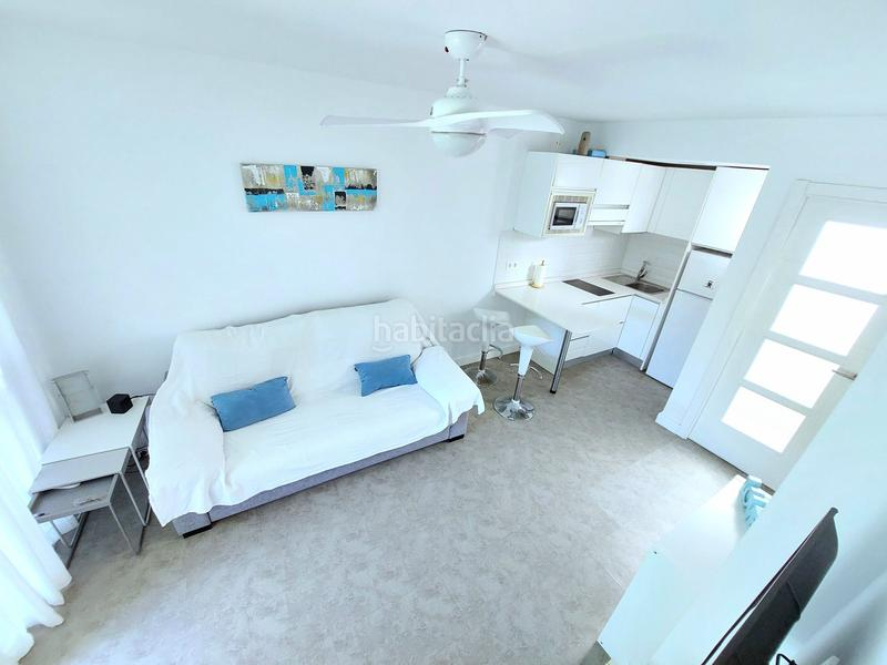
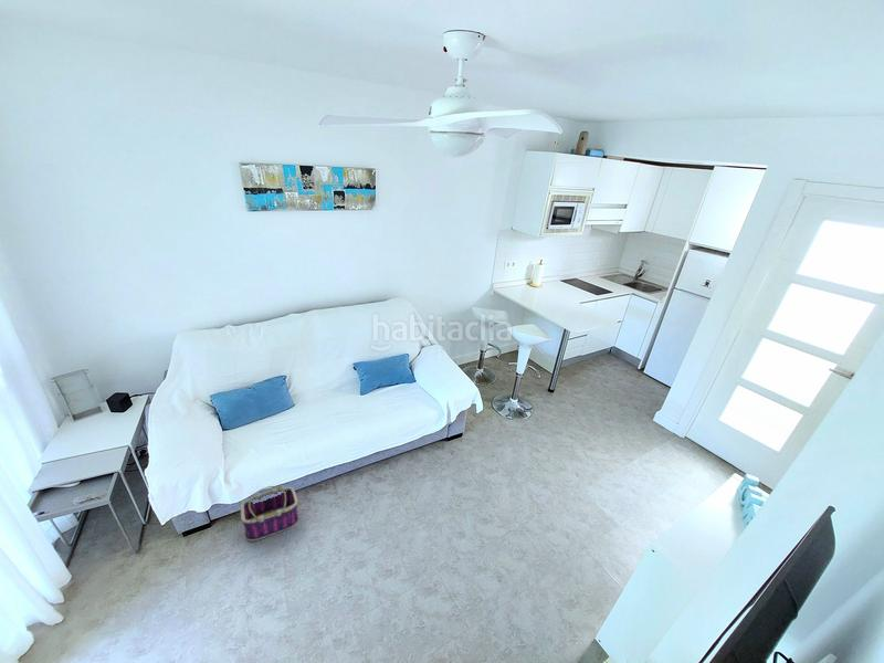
+ basket [240,485,299,543]
